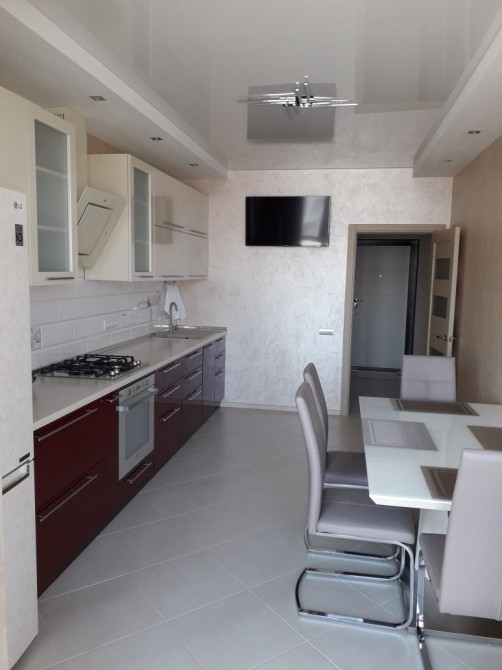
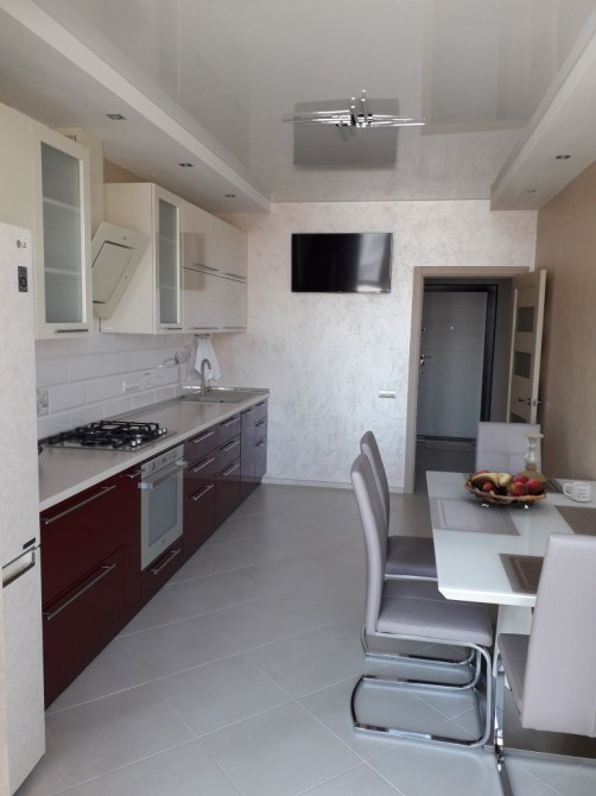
+ candle holder [514,431,547,484]
+ mug [562,481,592,503]
+ fruit basket [463,469,547,510]
